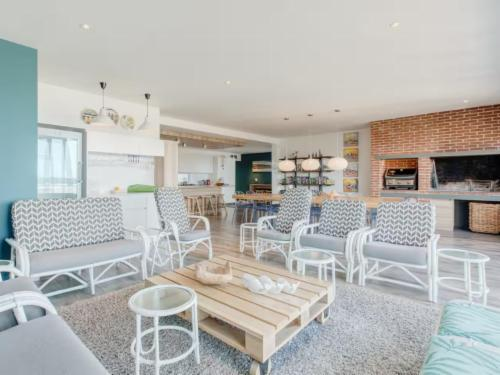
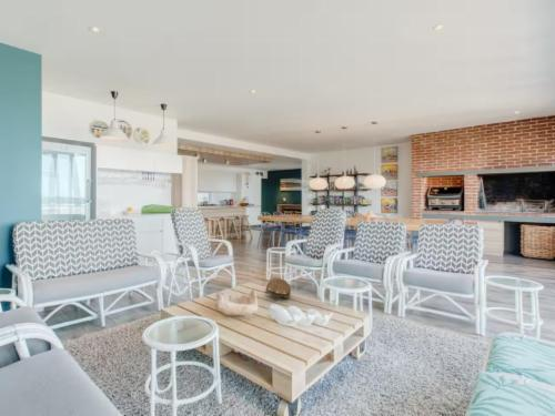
+ decorative bowl [263,277,292,302]
